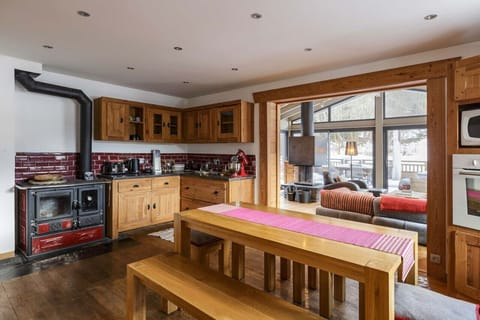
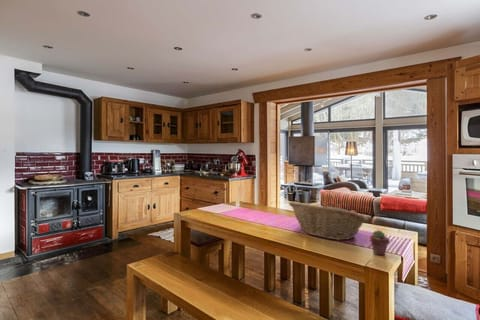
+ potted succulent [369,229,391,256]
+ fruit basket [288,201,368,241]
